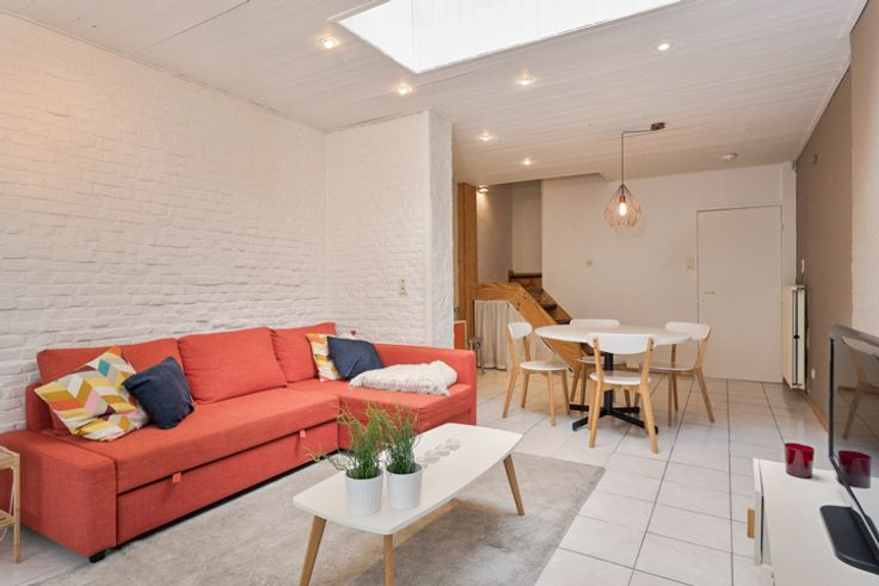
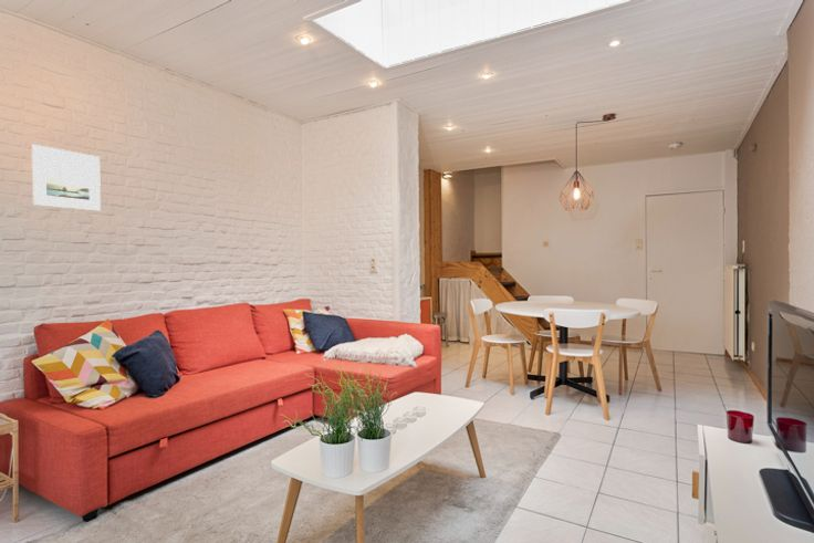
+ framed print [30,144,102,212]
